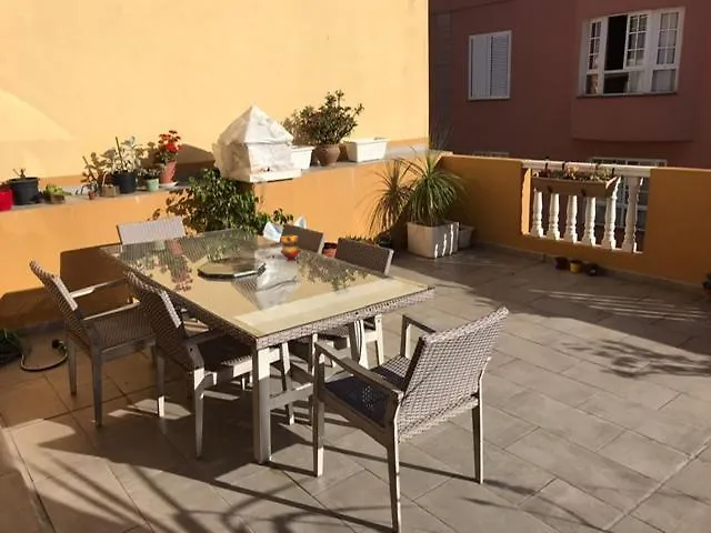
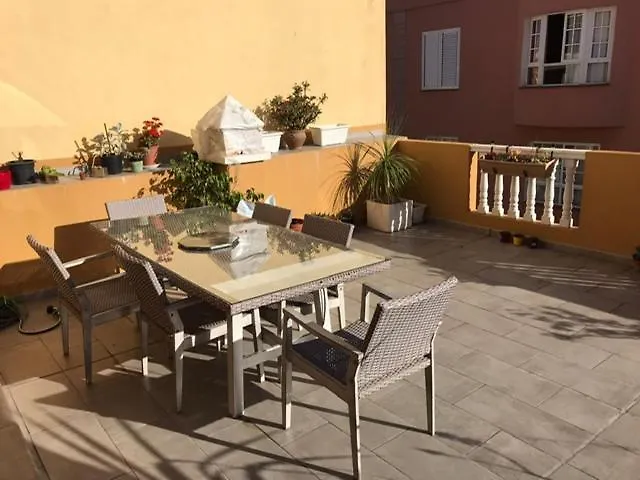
- teapot [280,234,302,262]
